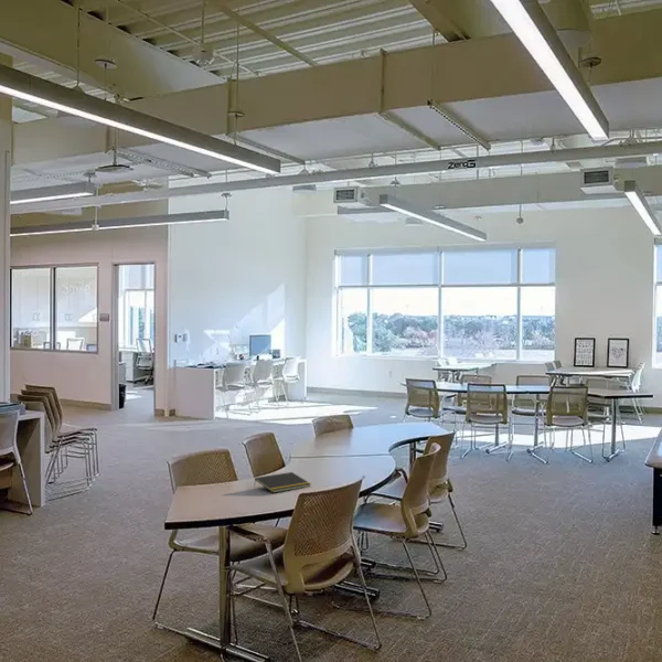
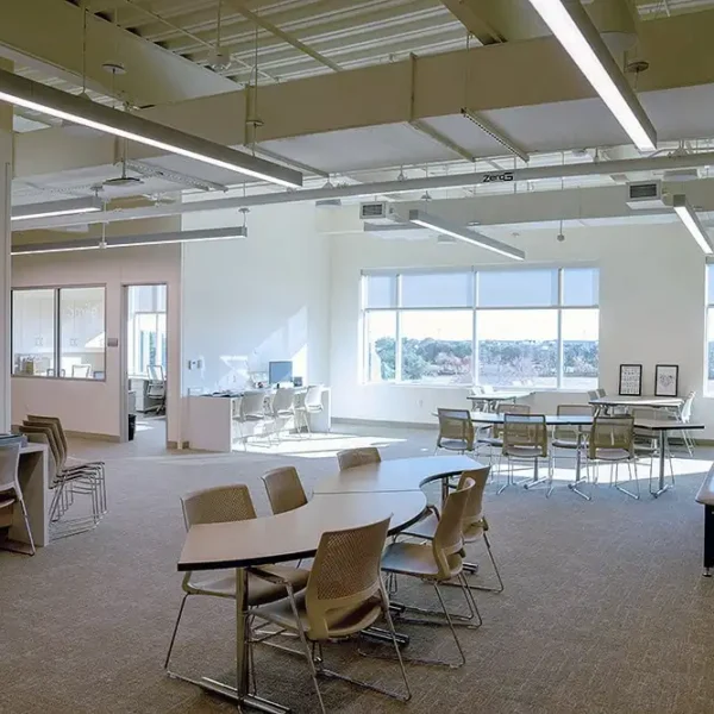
- notepad [253,471,312,494]
